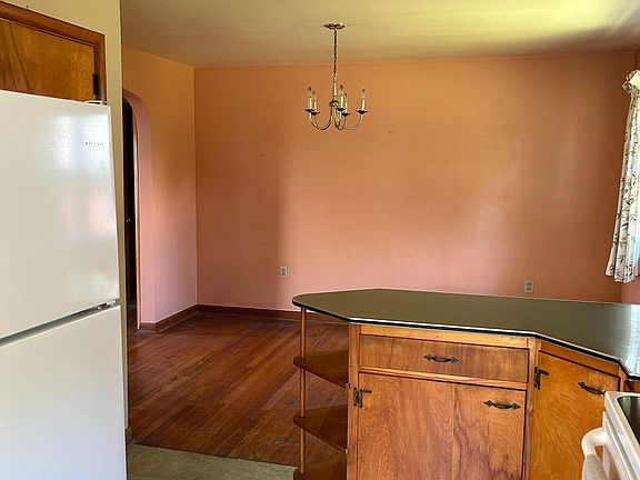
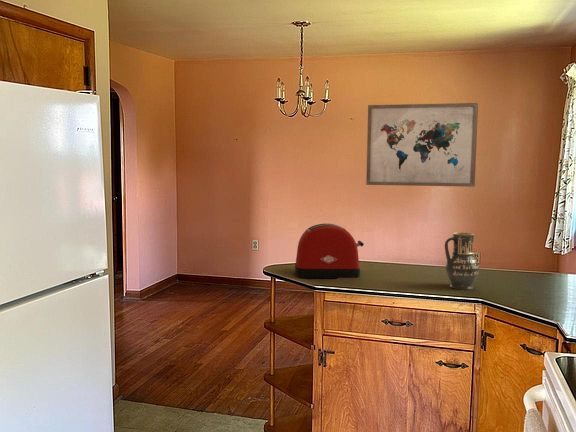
+ vase [444,231,480,291]
+ wall art [365,102,479,188]
+ toaster [294,222,365,279]
